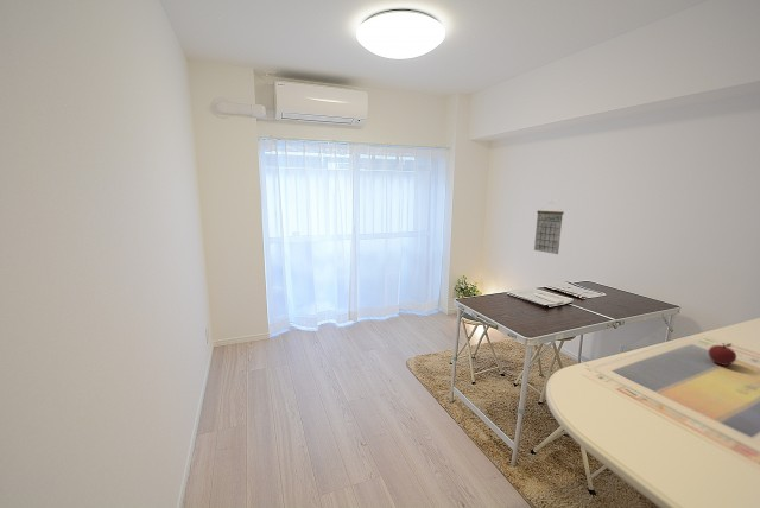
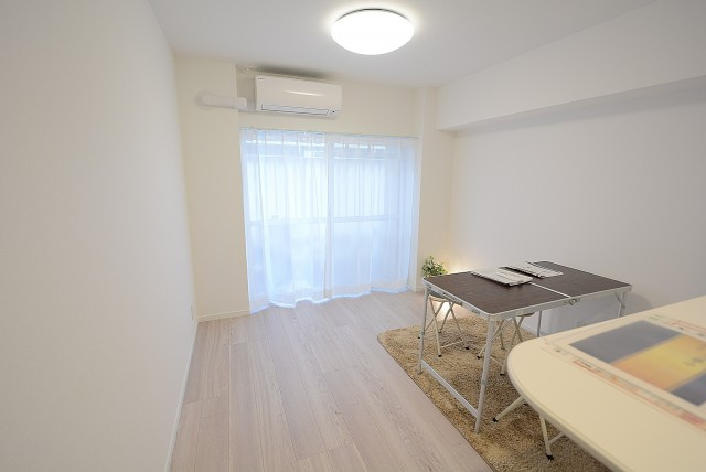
- apple [708,342,737,367]
- calendar [533,201,565,255]
